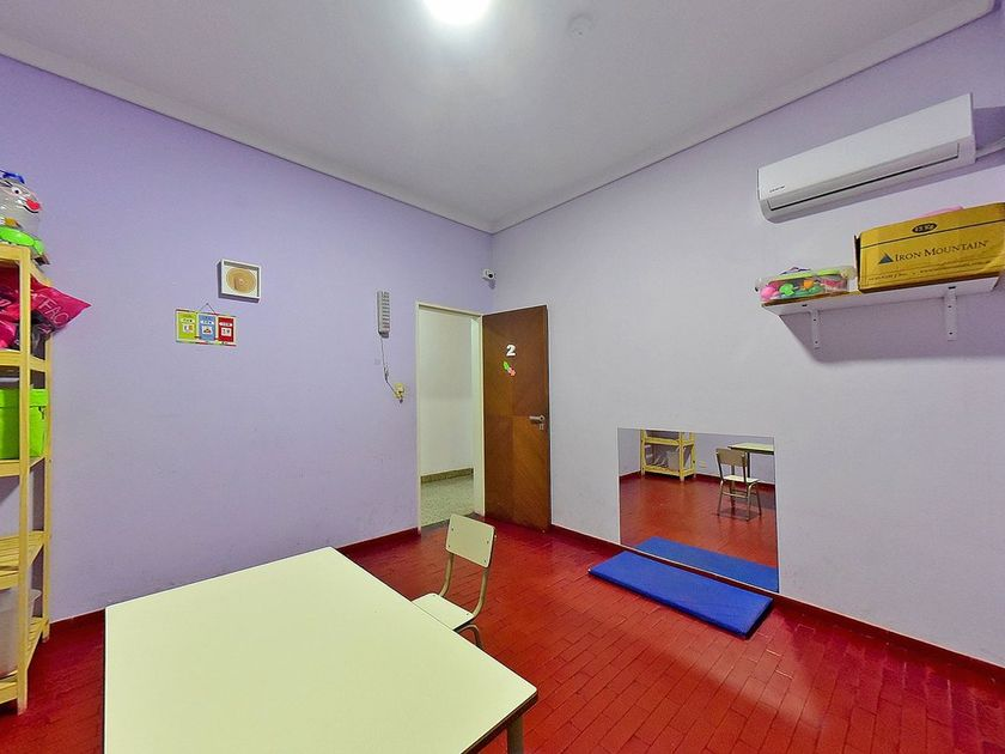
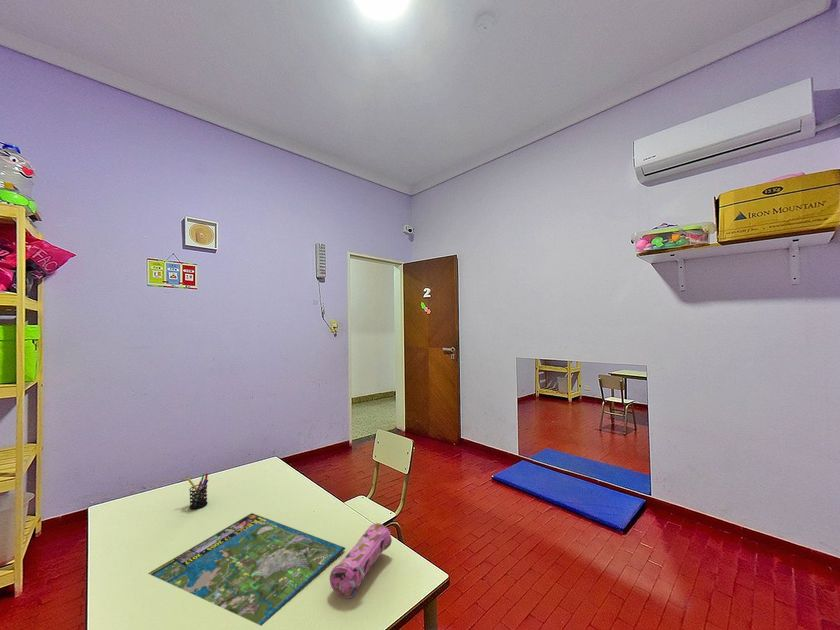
+ pencil case [329,522,393,599]
+ board game [147,512,346,627]
+ pen holder [186,472,209,511]
